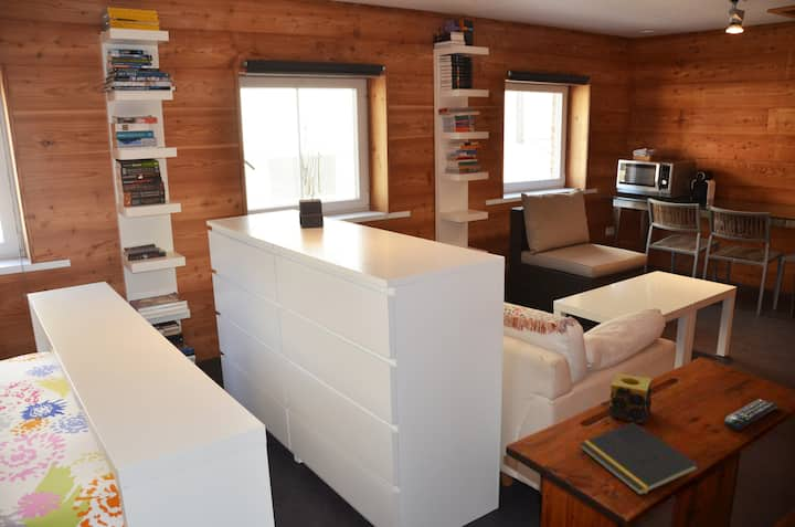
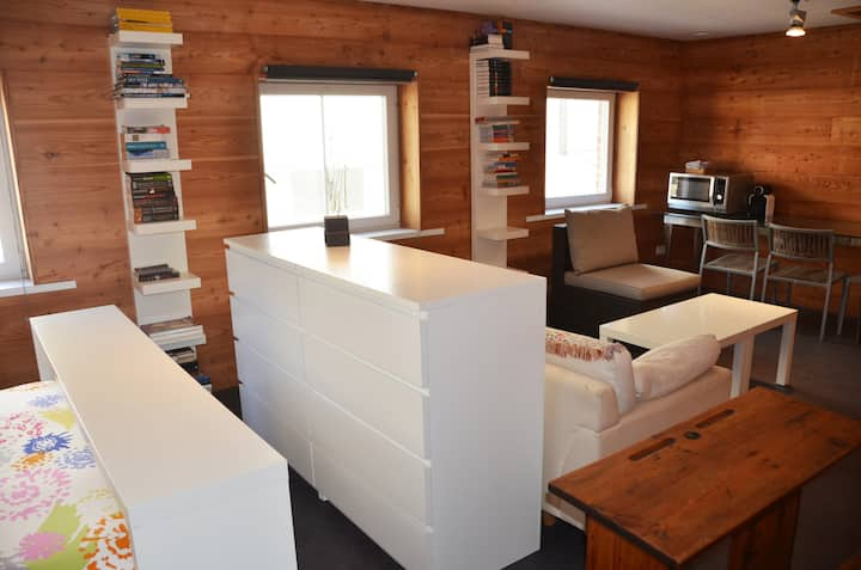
- notepad [579,421,700,496]
- candle [607,372,653,425]
- remote control [723,398,780,432]
